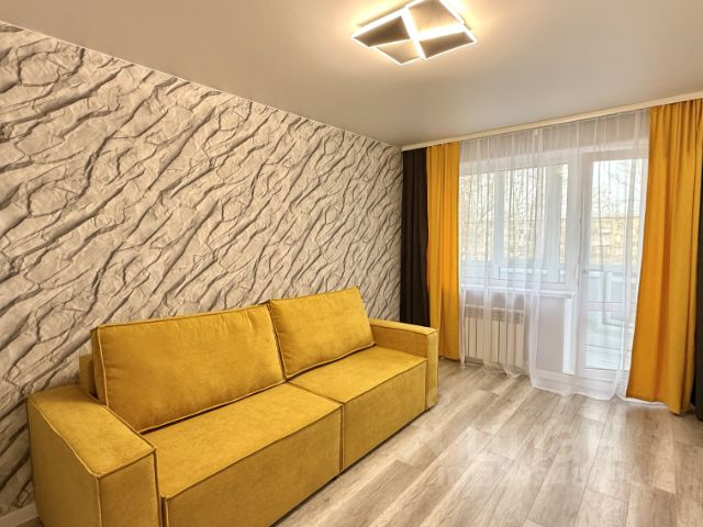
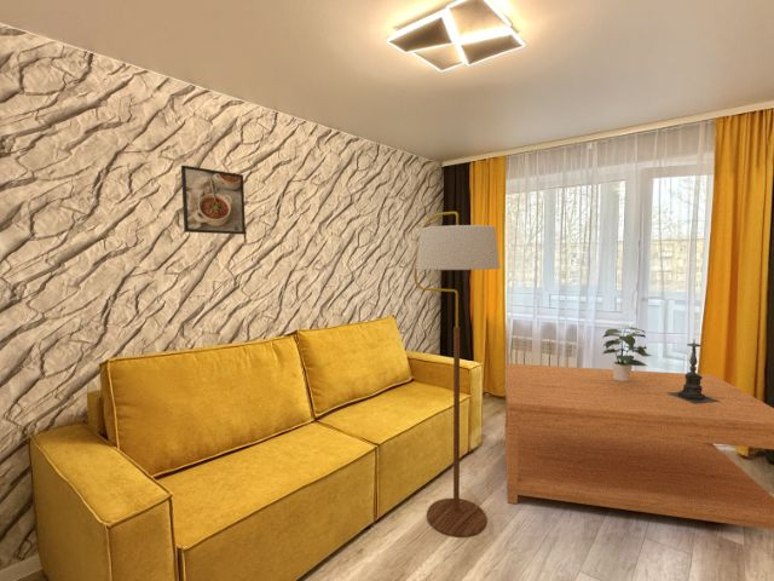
+ floor lamp [412,211,501,539]
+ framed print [180,165,247,236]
+ potted plant [601,326,652,381]
+ candle holder [669,340,721,404]
+ coffee table [503,362,774,531]
